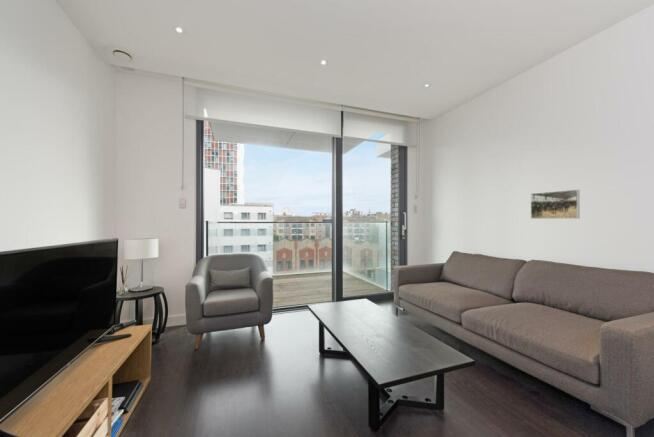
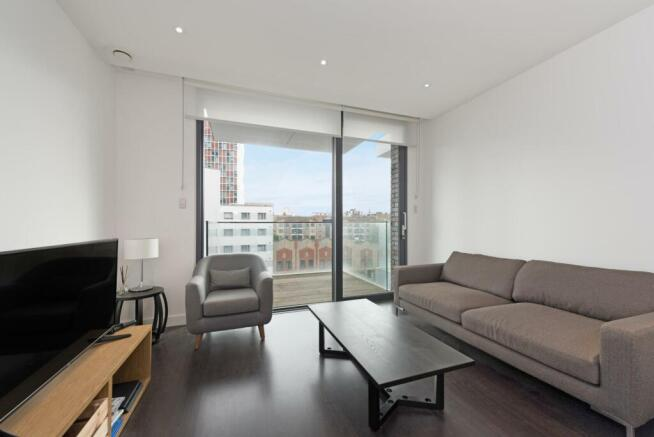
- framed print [530,189,581,220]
